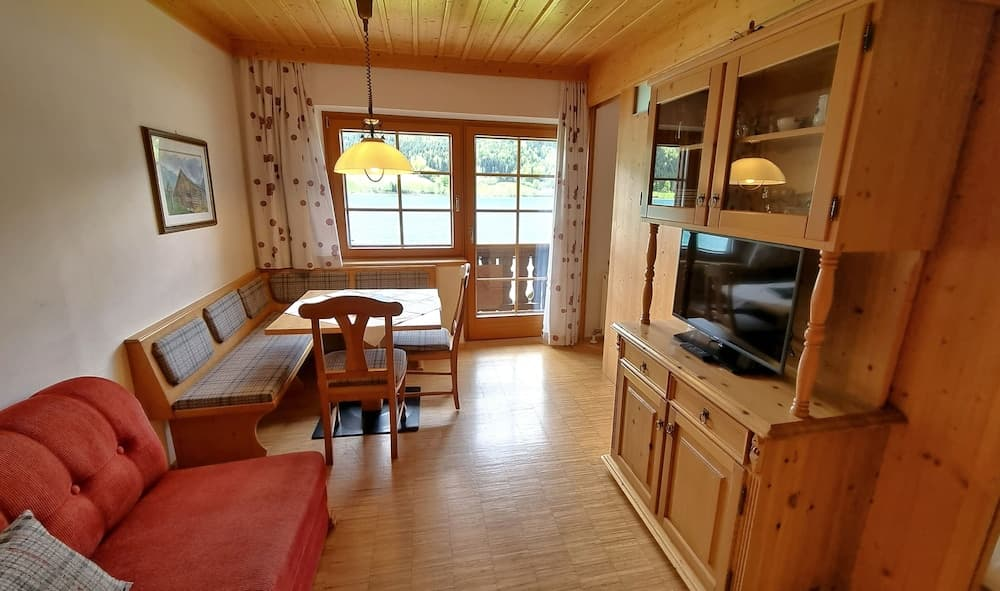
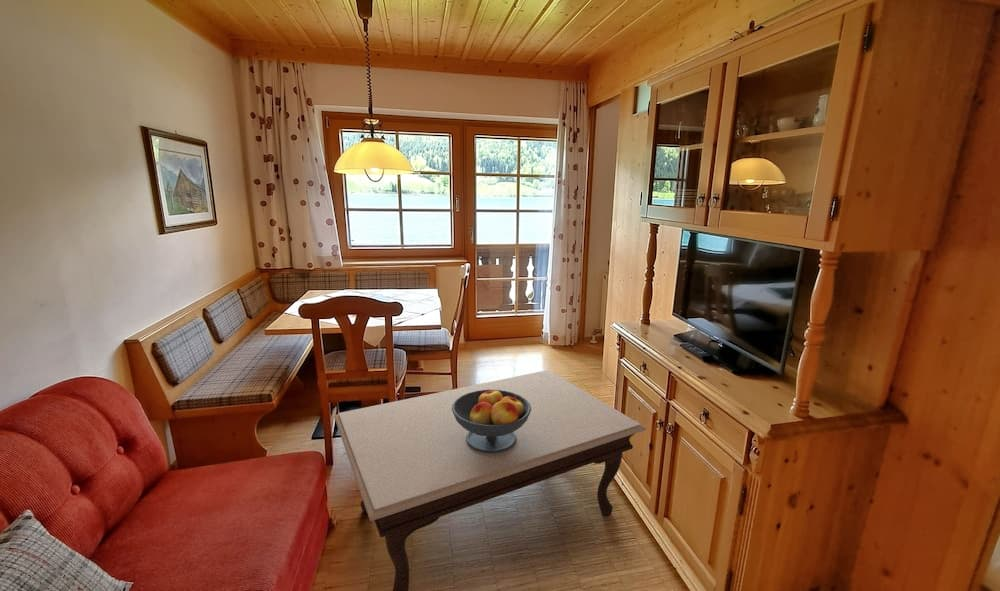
+ fruit bowl [452,389,531,453]
+ coffee table [333,369,647,591]
